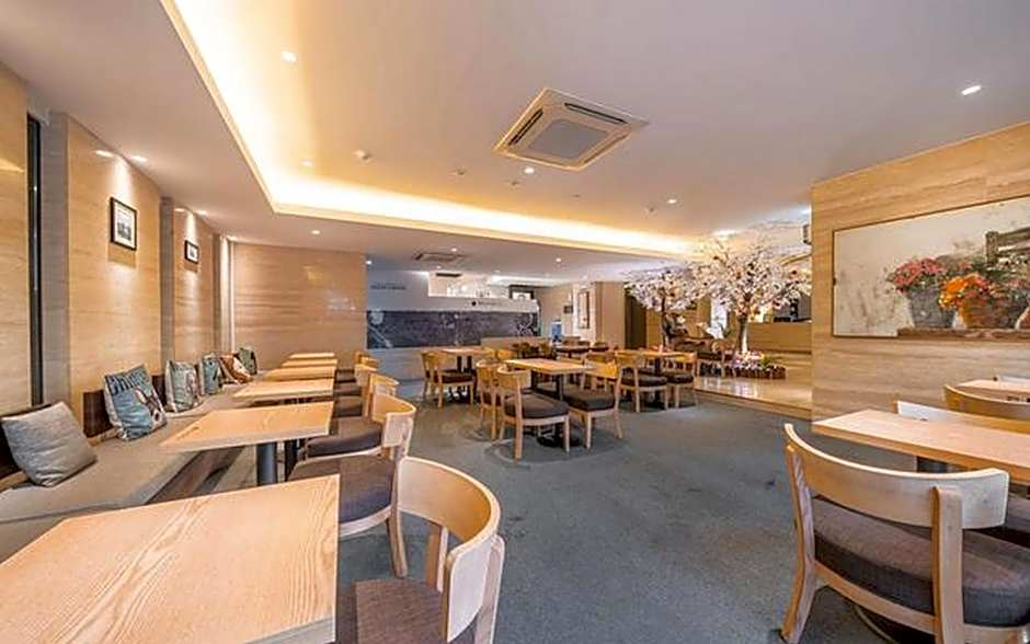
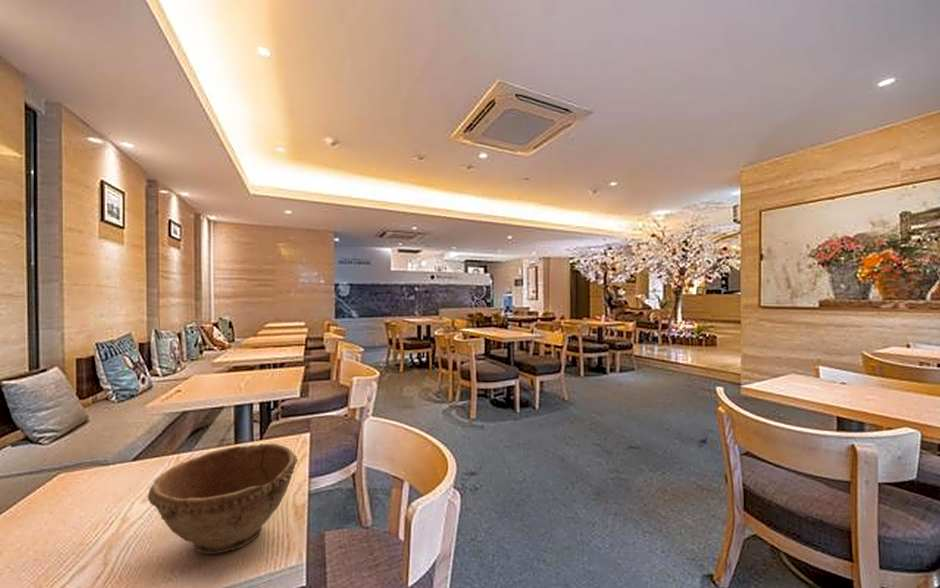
+ bowl [147,443,299,555]
